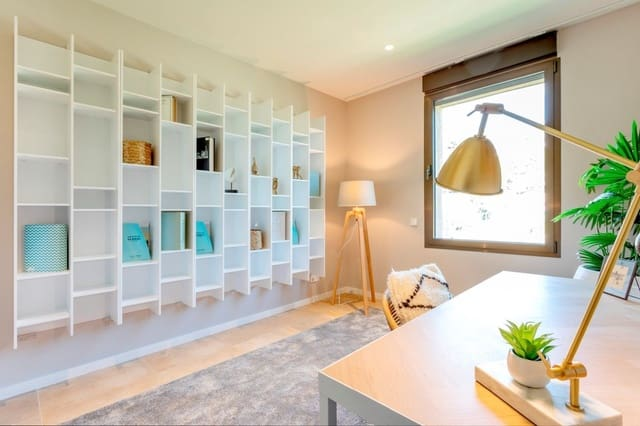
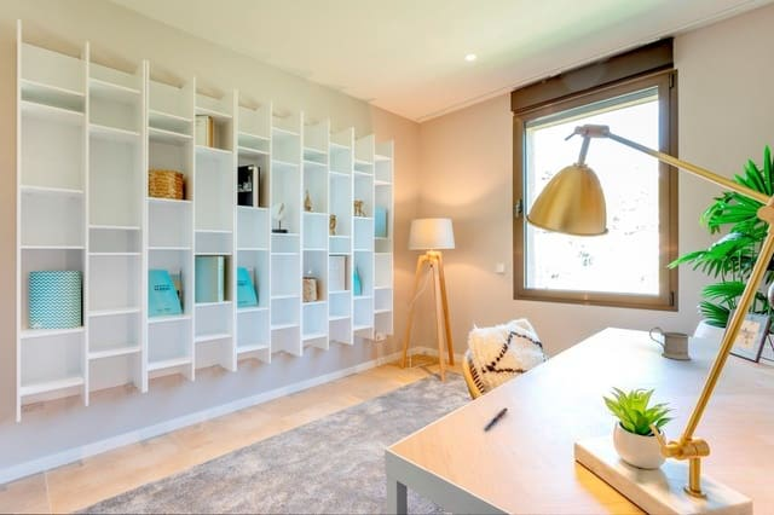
+ pen [484,406,509,432]
+ mug [648,326,692,360]
